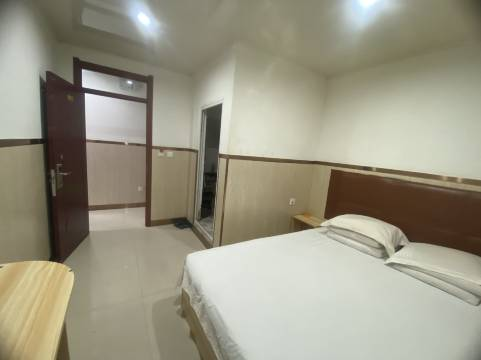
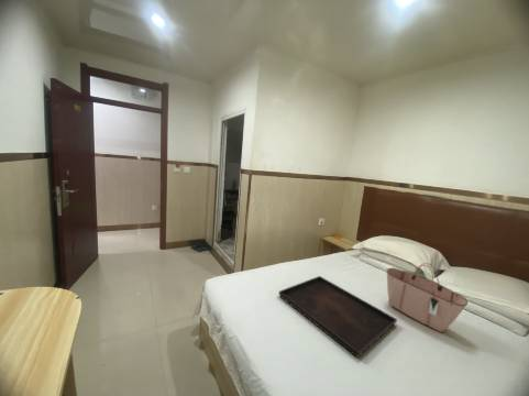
+ tote bag [386,262,469,333]
+ serving tray [277,275,398,359]
